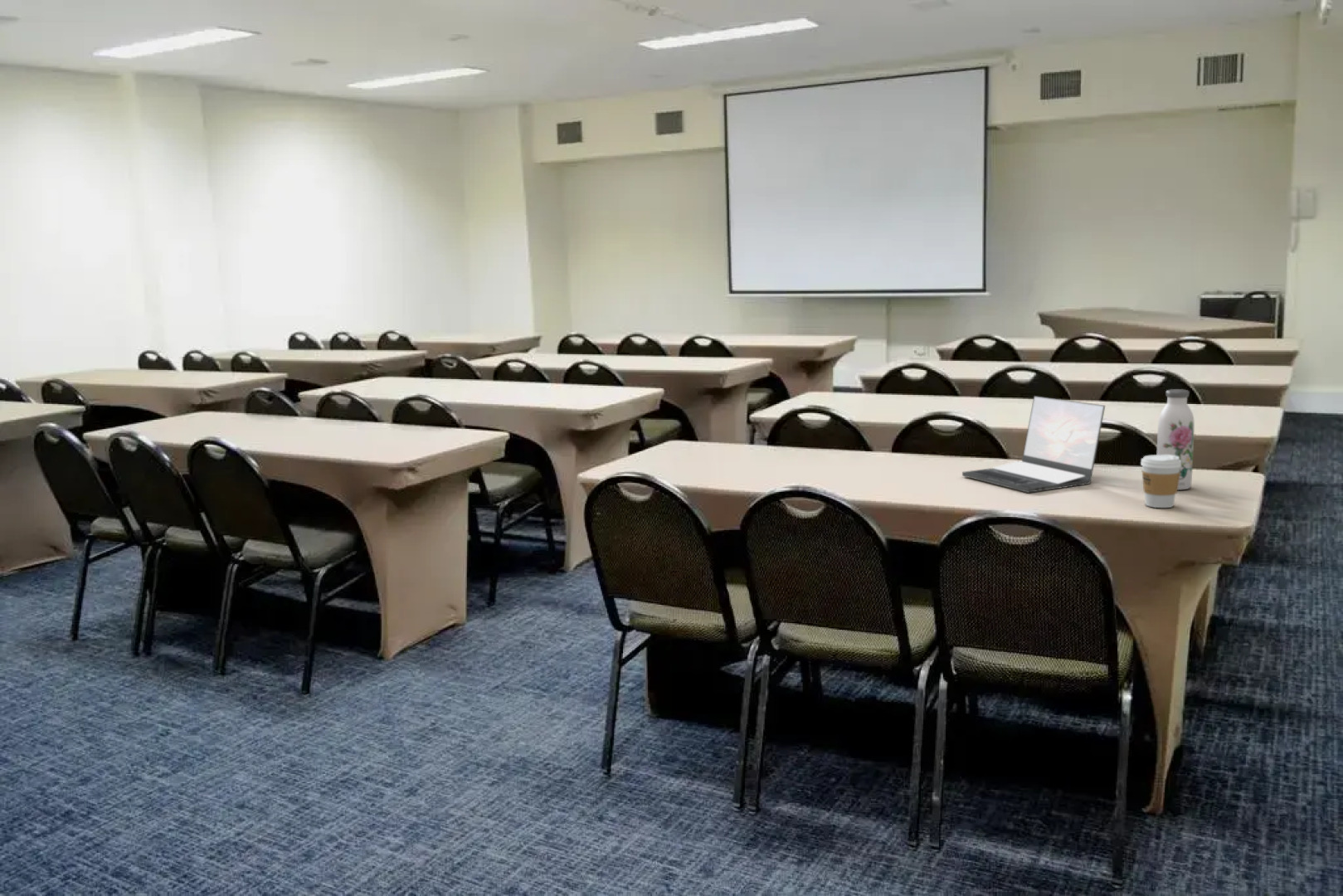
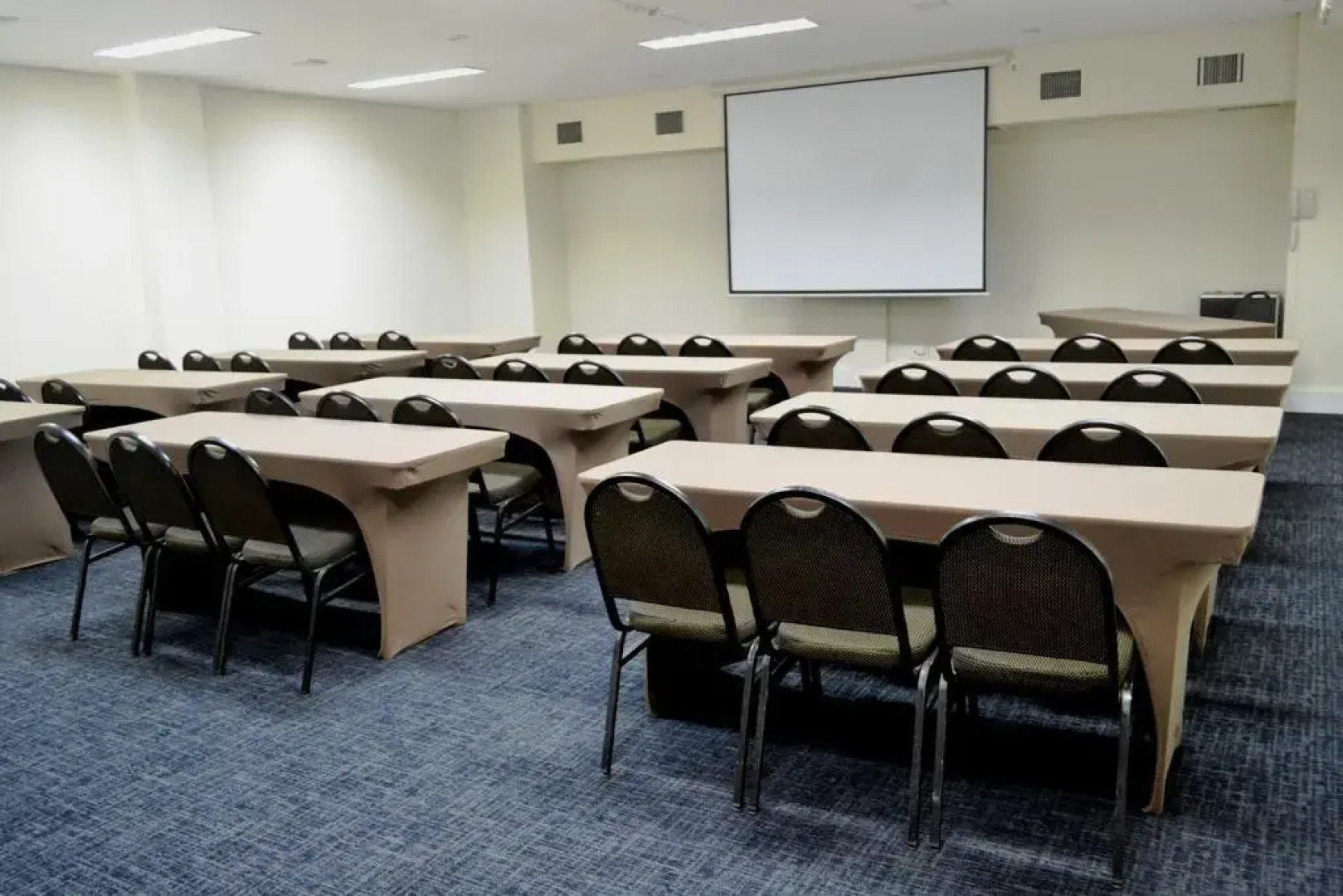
- coffee cup [1140,454,1181,509]
- water bottle [1156,388,1195,491]
- laptop [961,395,1106,494]
